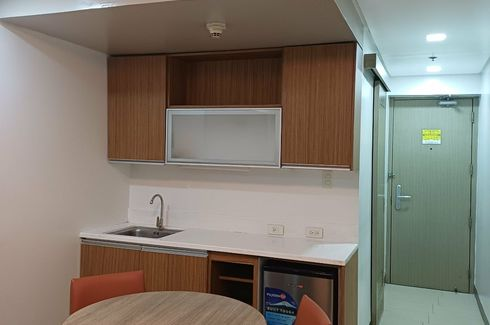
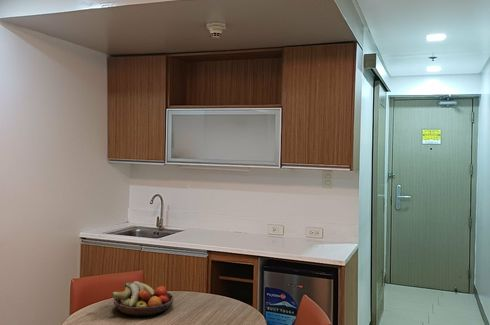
+ fruit bowl [111,280,174,317]
